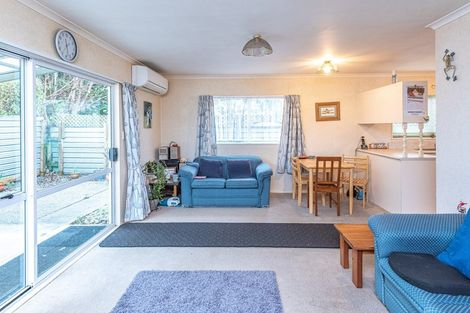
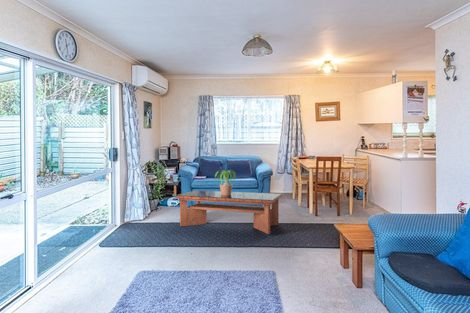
+ potted plant [214,169,237,195]
+ coffee table [175,189,282,235]
